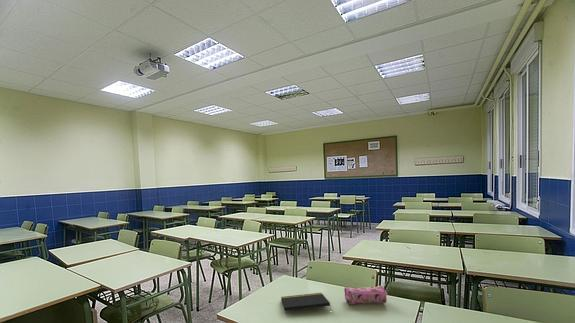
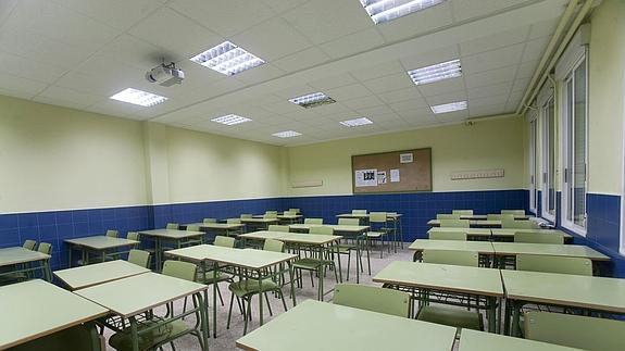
- pencil case [343,285,388,305]
- notepad [280,292,332,312]
